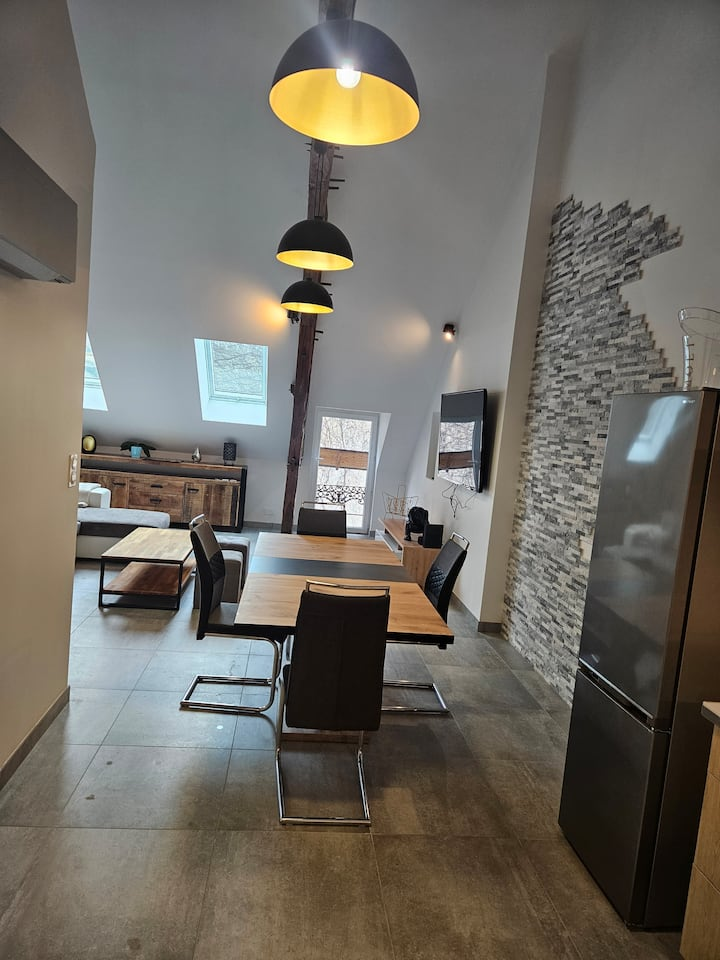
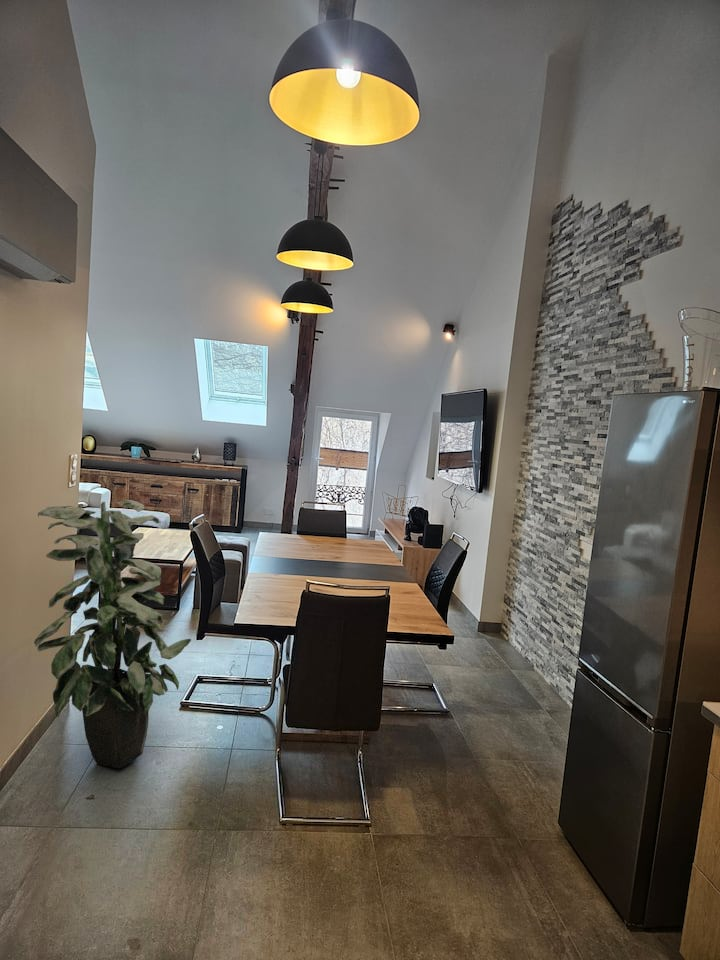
+ indoor plant [33,499,192,769]
